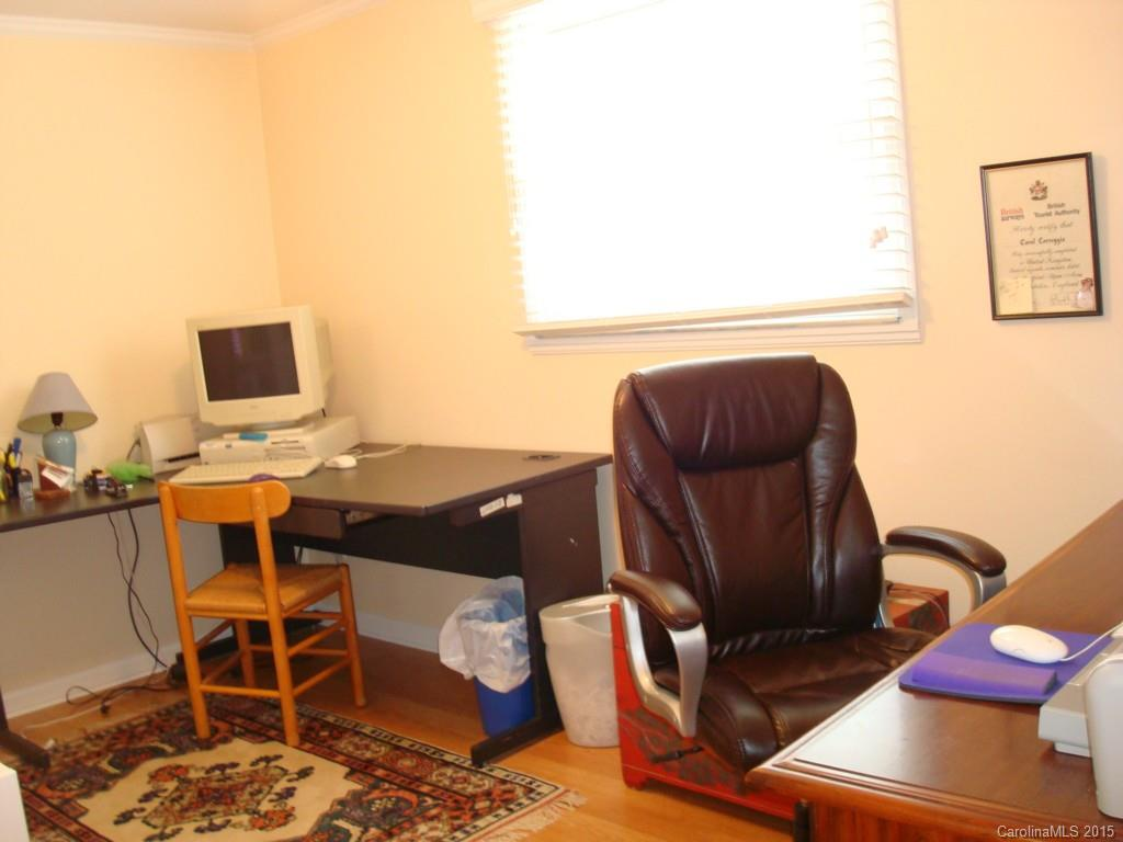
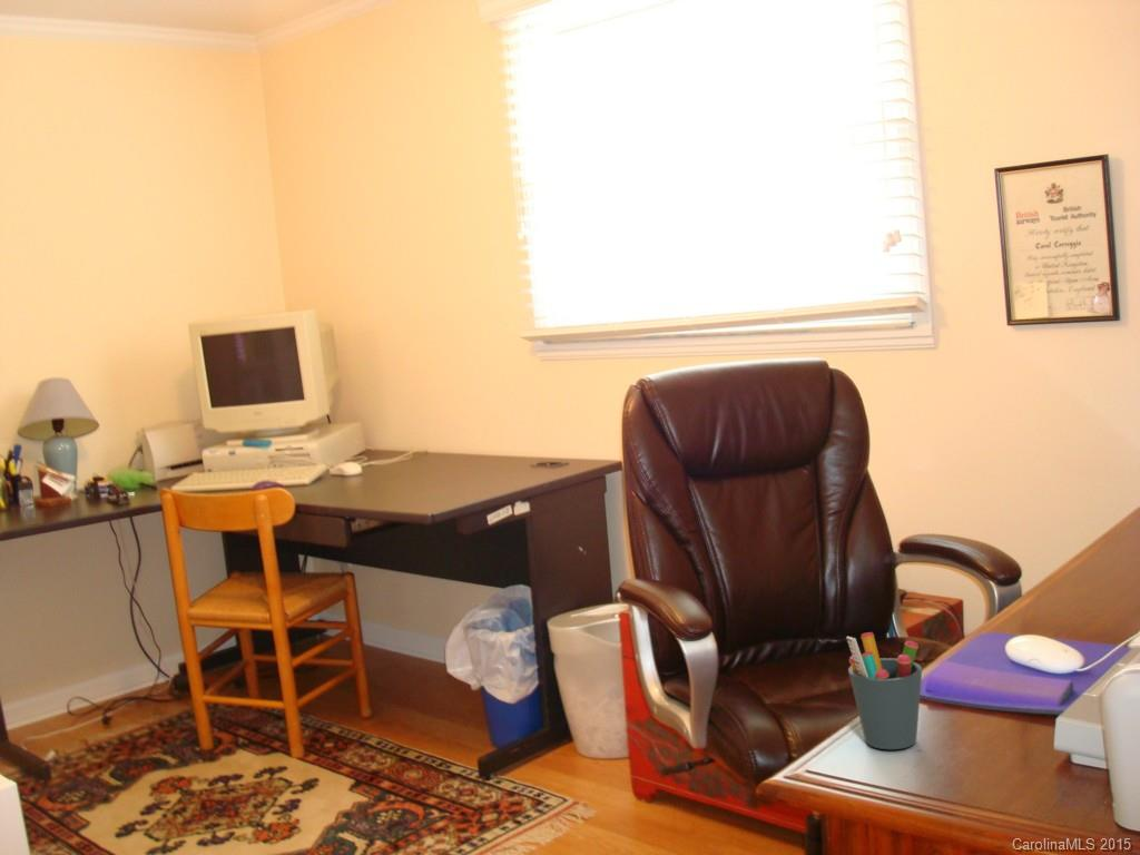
+ pen holder [845,631,923,750]
